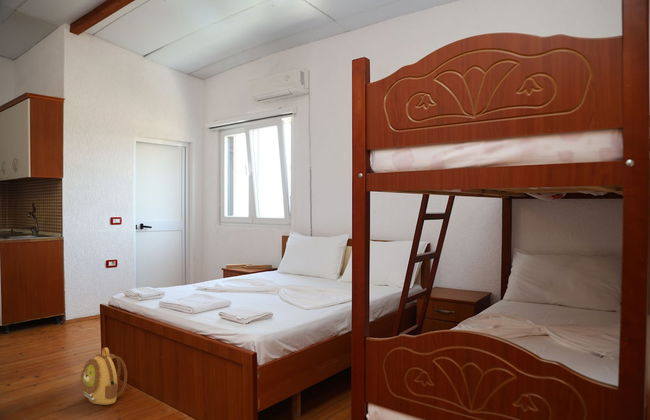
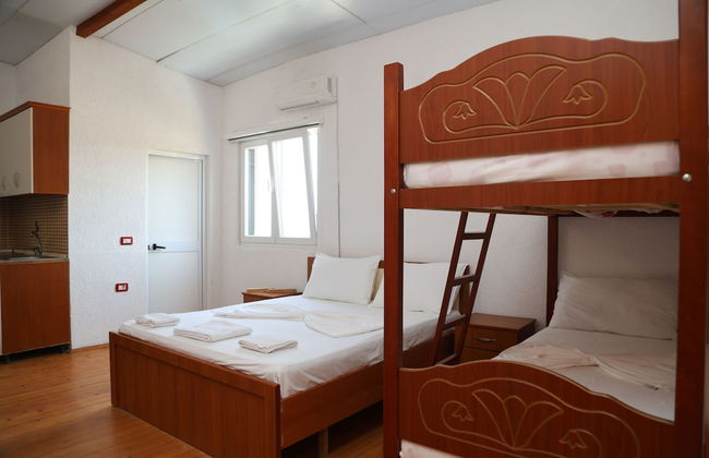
- backpack [79,346,128,406]
